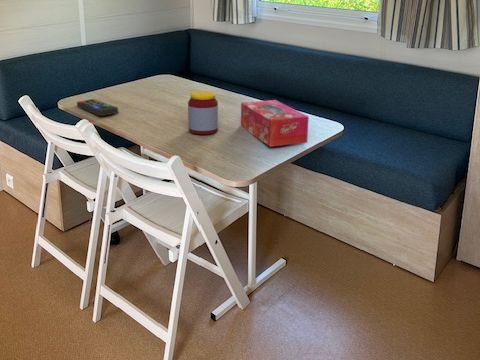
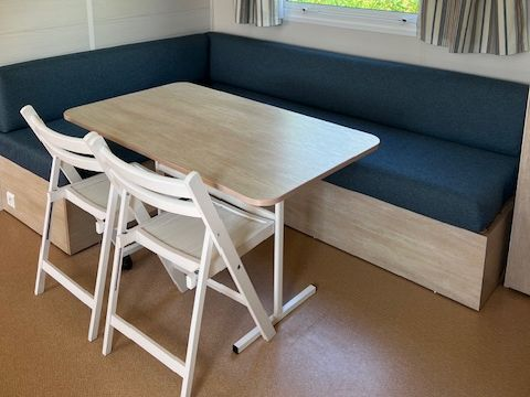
- remote control [76,98,119,117]
- tissue box [240,99,310,148]
- jar [187,90,219,135]
